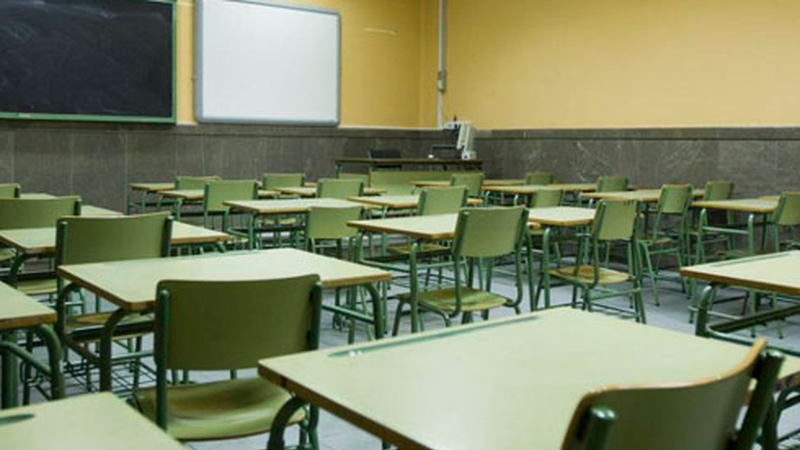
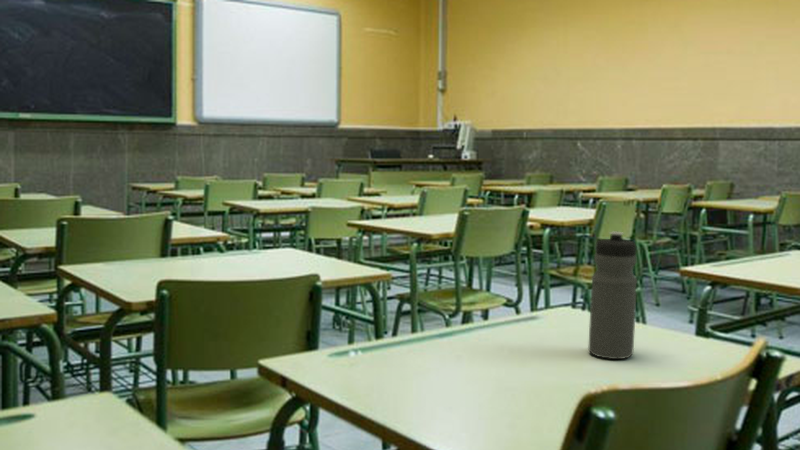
+ water bottle [587,230,638,360]
